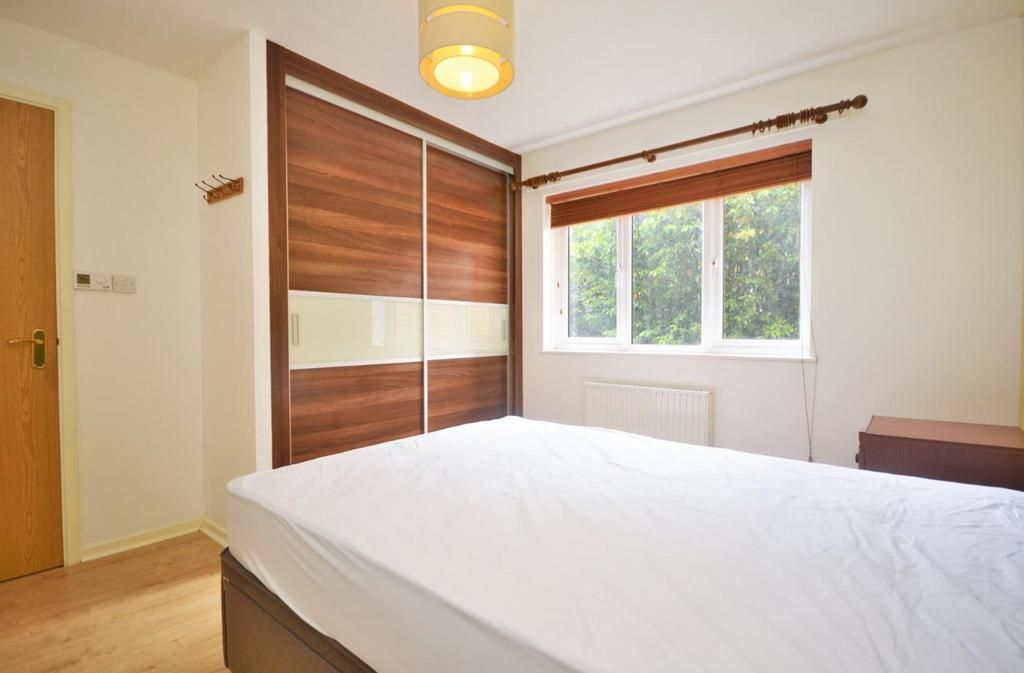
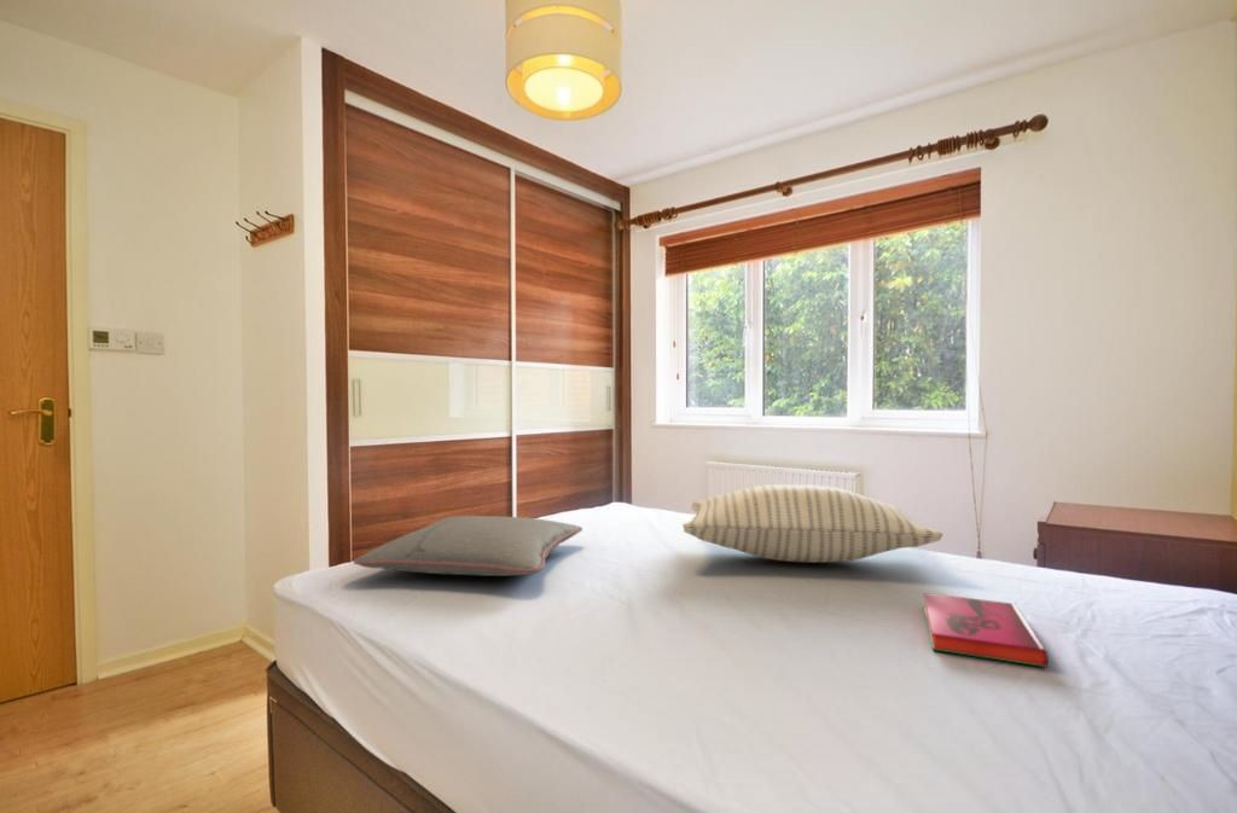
+ hardback book [922,592,1050,669]
+ pillow [681,483,943,564]
+ pillow [353,515,583,577]
